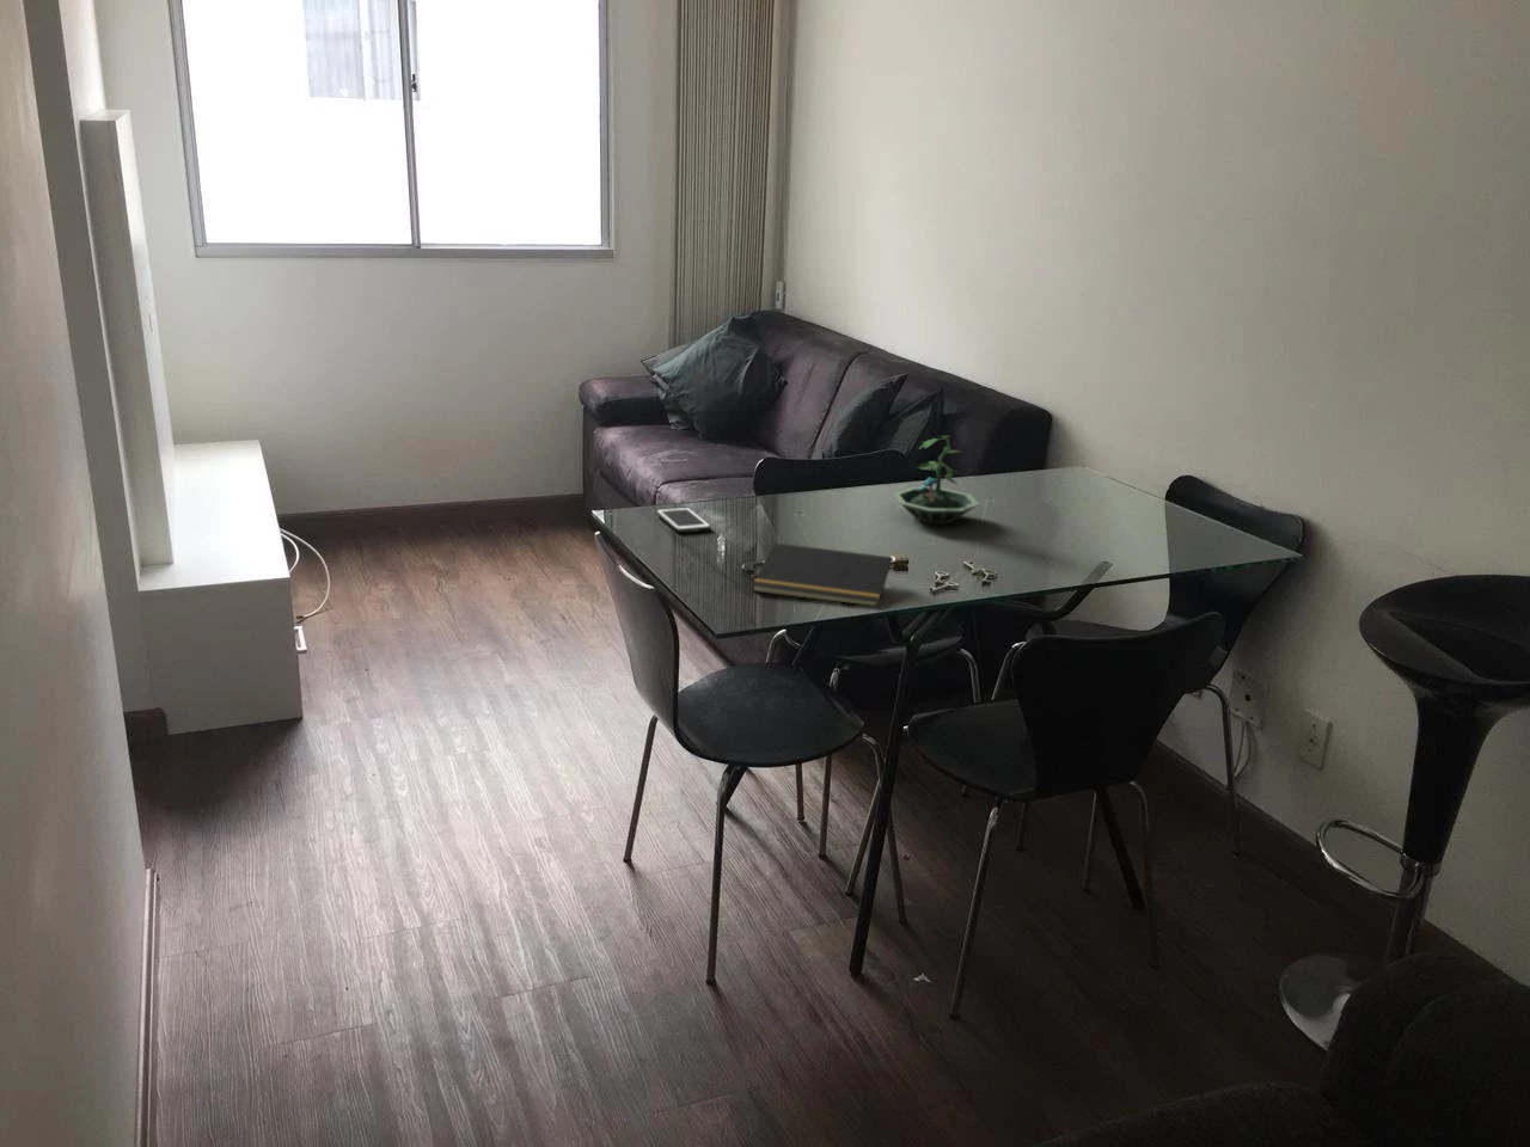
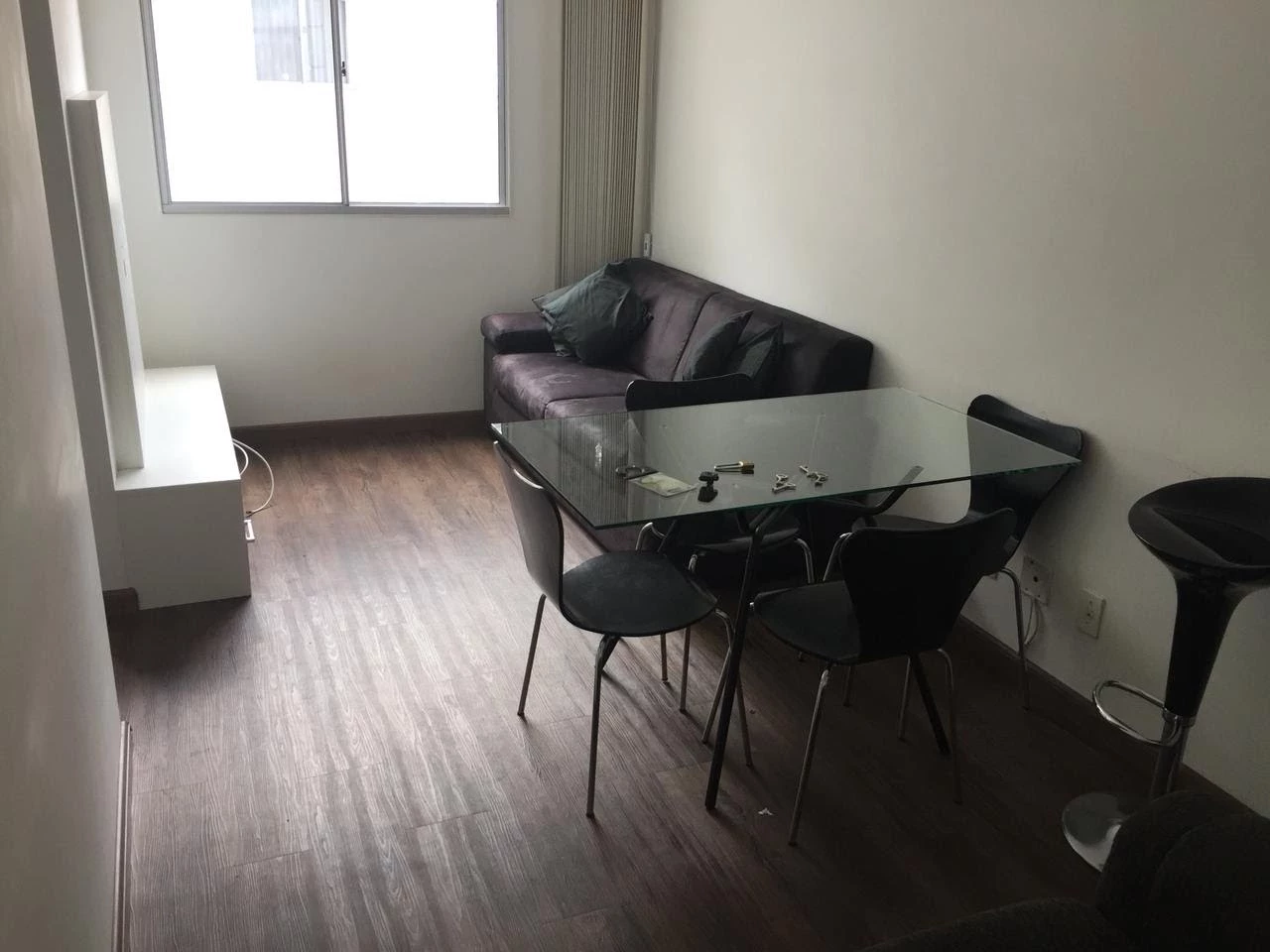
- cell phone [655,506,712,534]
- notepad [752,541,894,607]
- terrarium [891,435,982,524]
